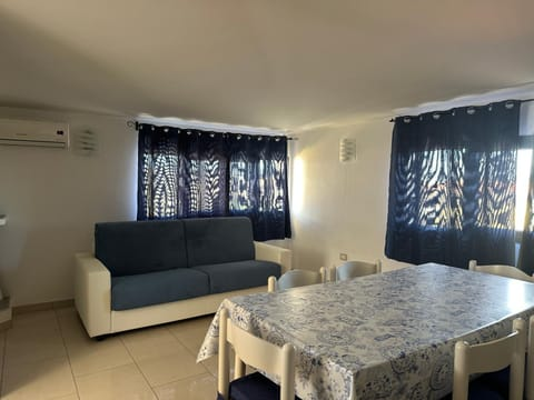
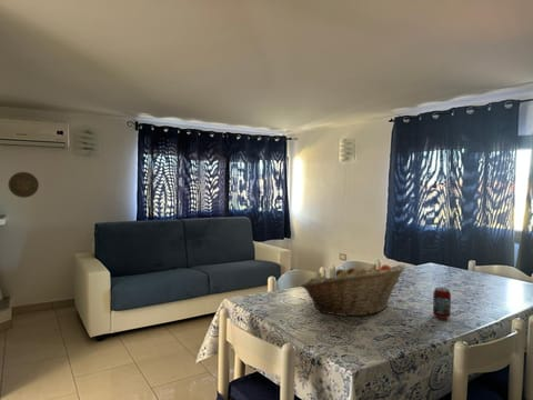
+ beverage can [432,287,452,320]
+ decorative plate [8,171,40,199]
+ fruit basket [300,263,408,317]
